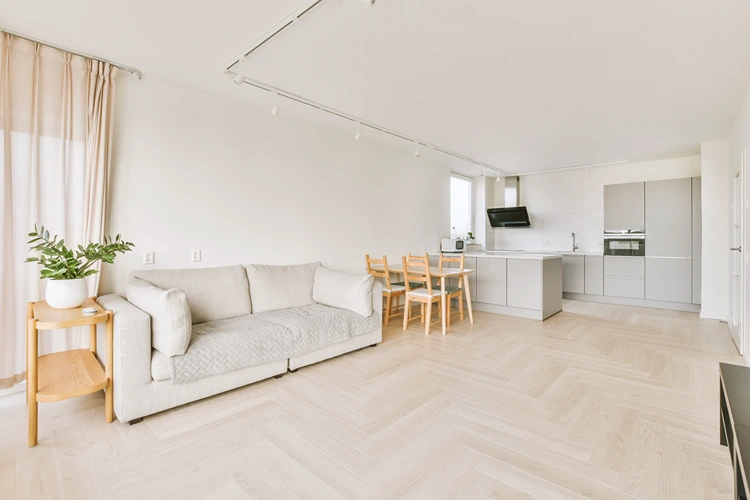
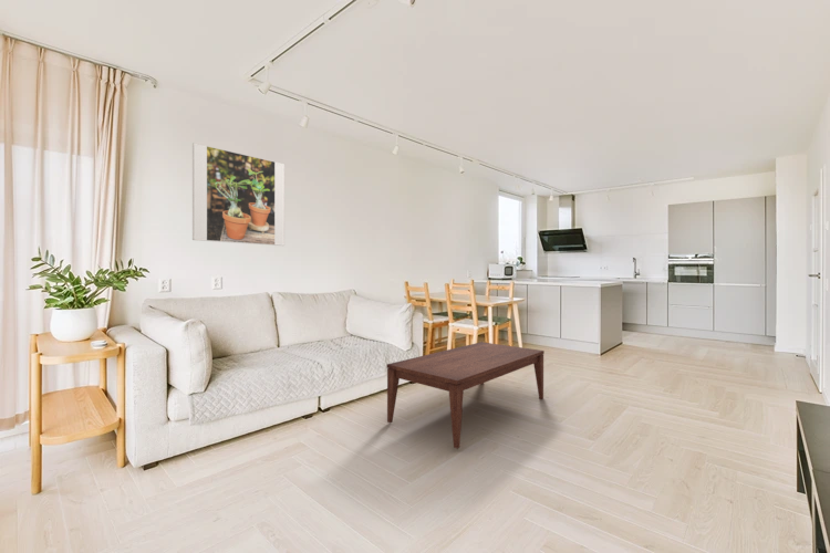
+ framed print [191,142,286,247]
+ coffee table [386,341,546,449]
